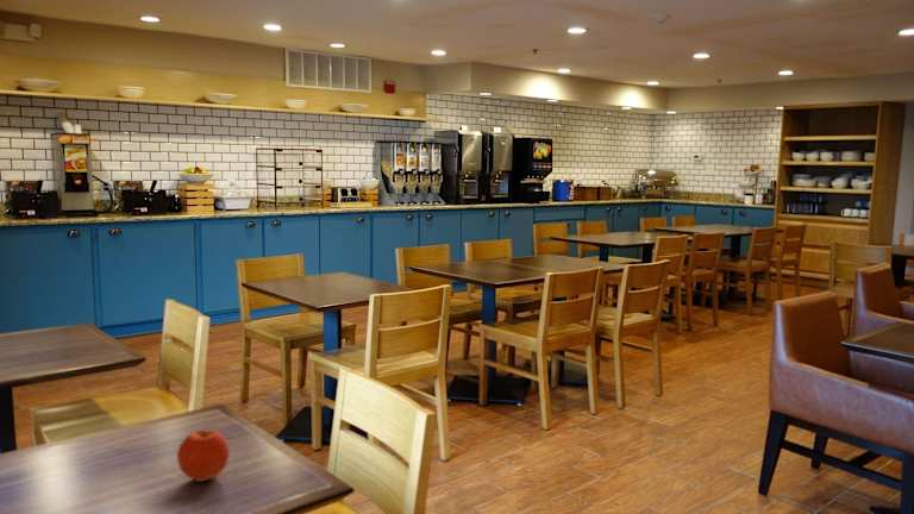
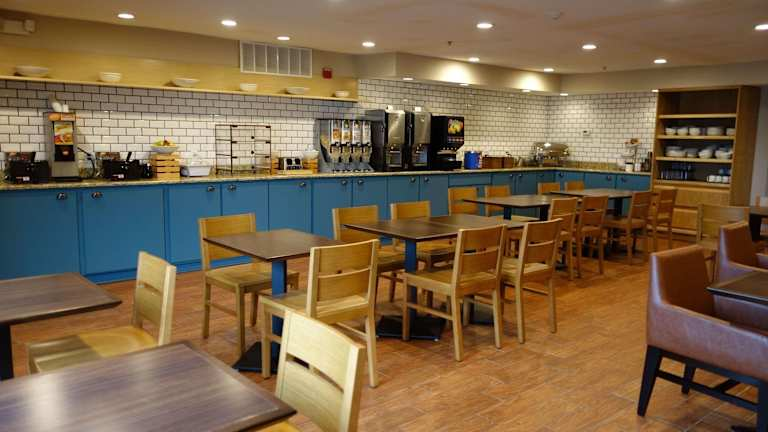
- fruit [176,428,231,483]
